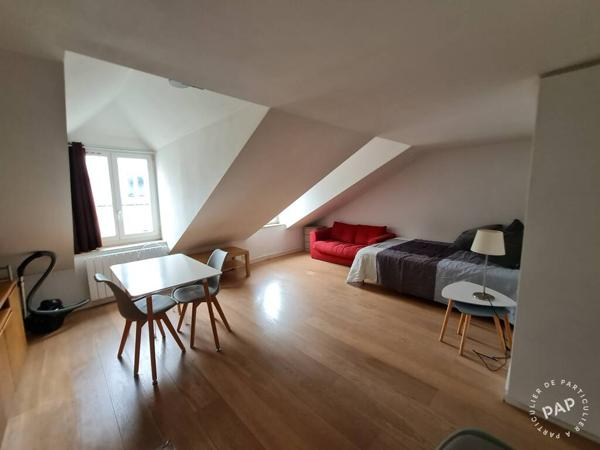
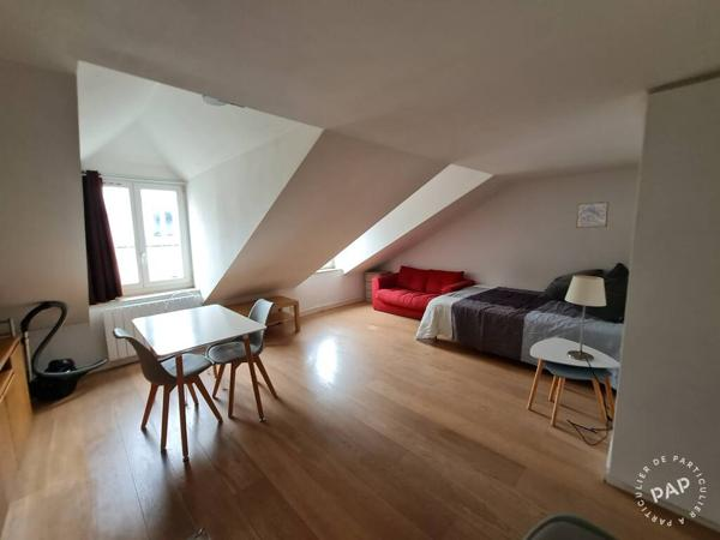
+ wall art [575,200,610,229]
